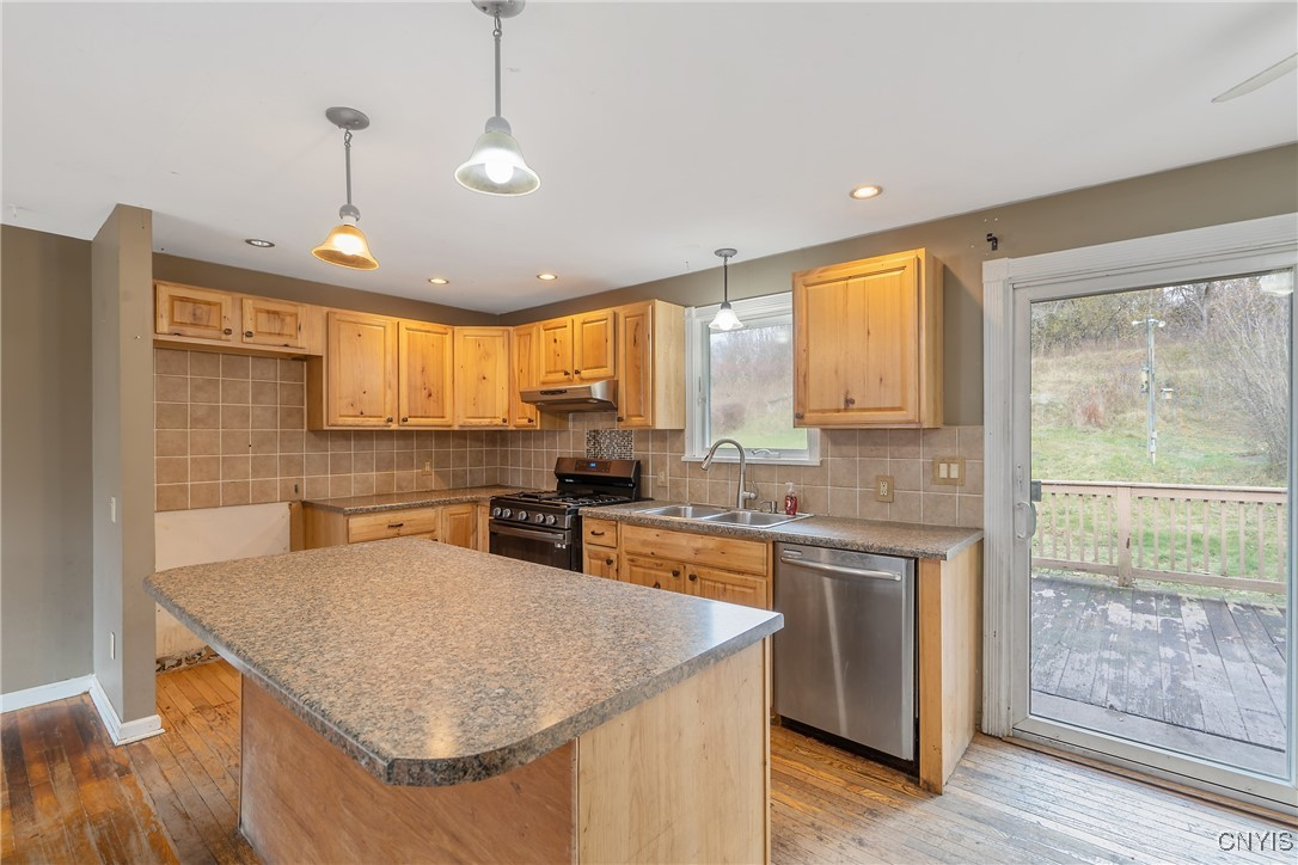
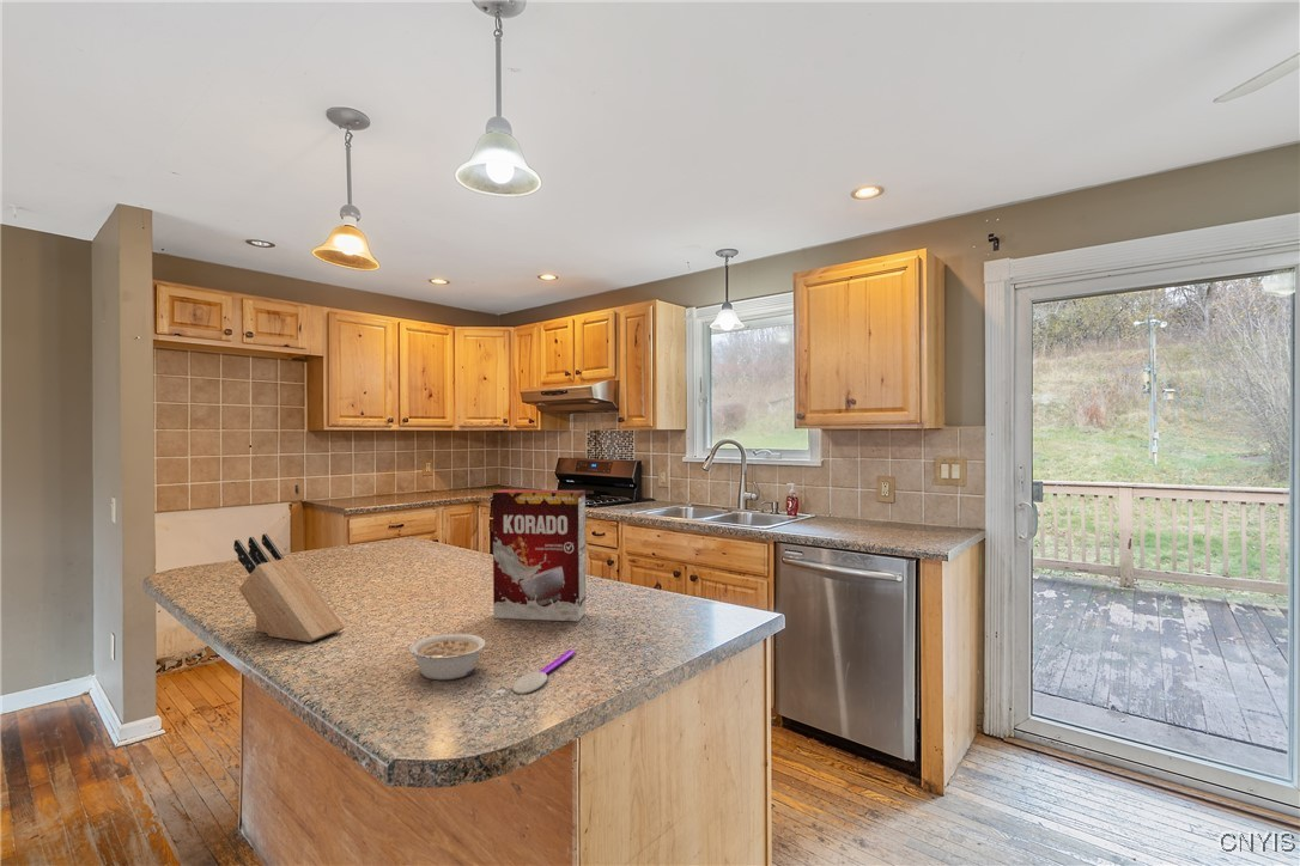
+ spoon [511,648,577,695]
+ knife block [232,532,346,644]
+ legume [408,633,487,681]
+ cereal box [492,488,587,622]
